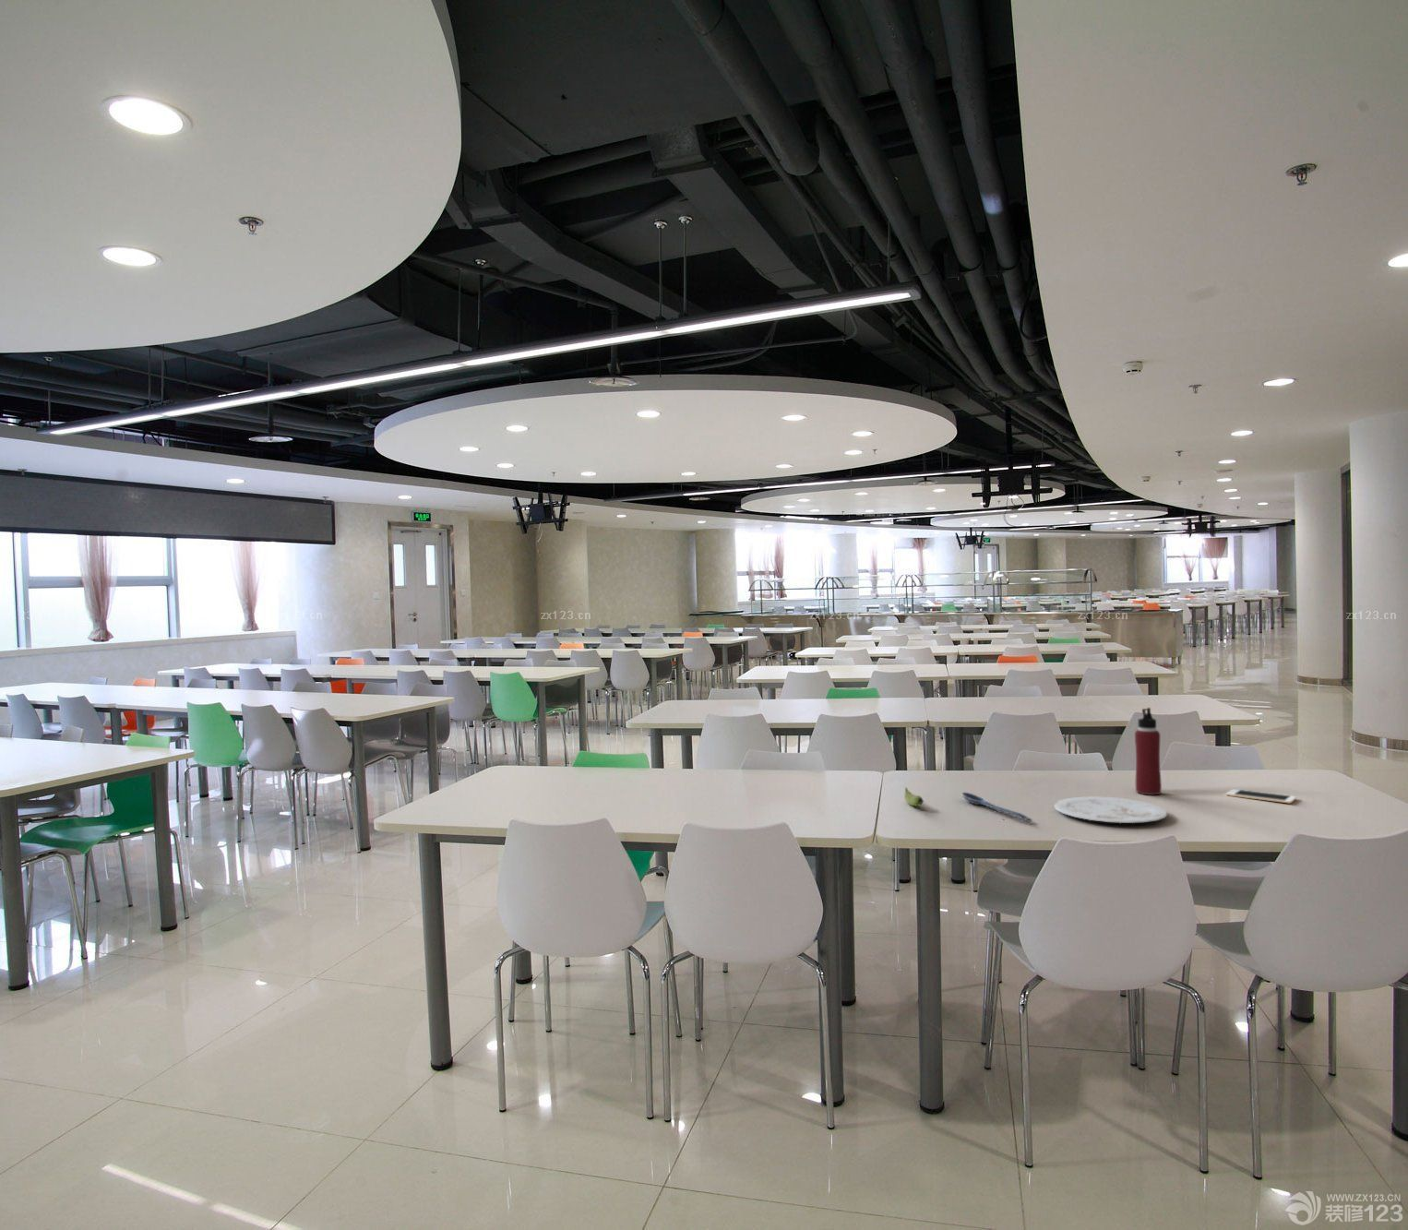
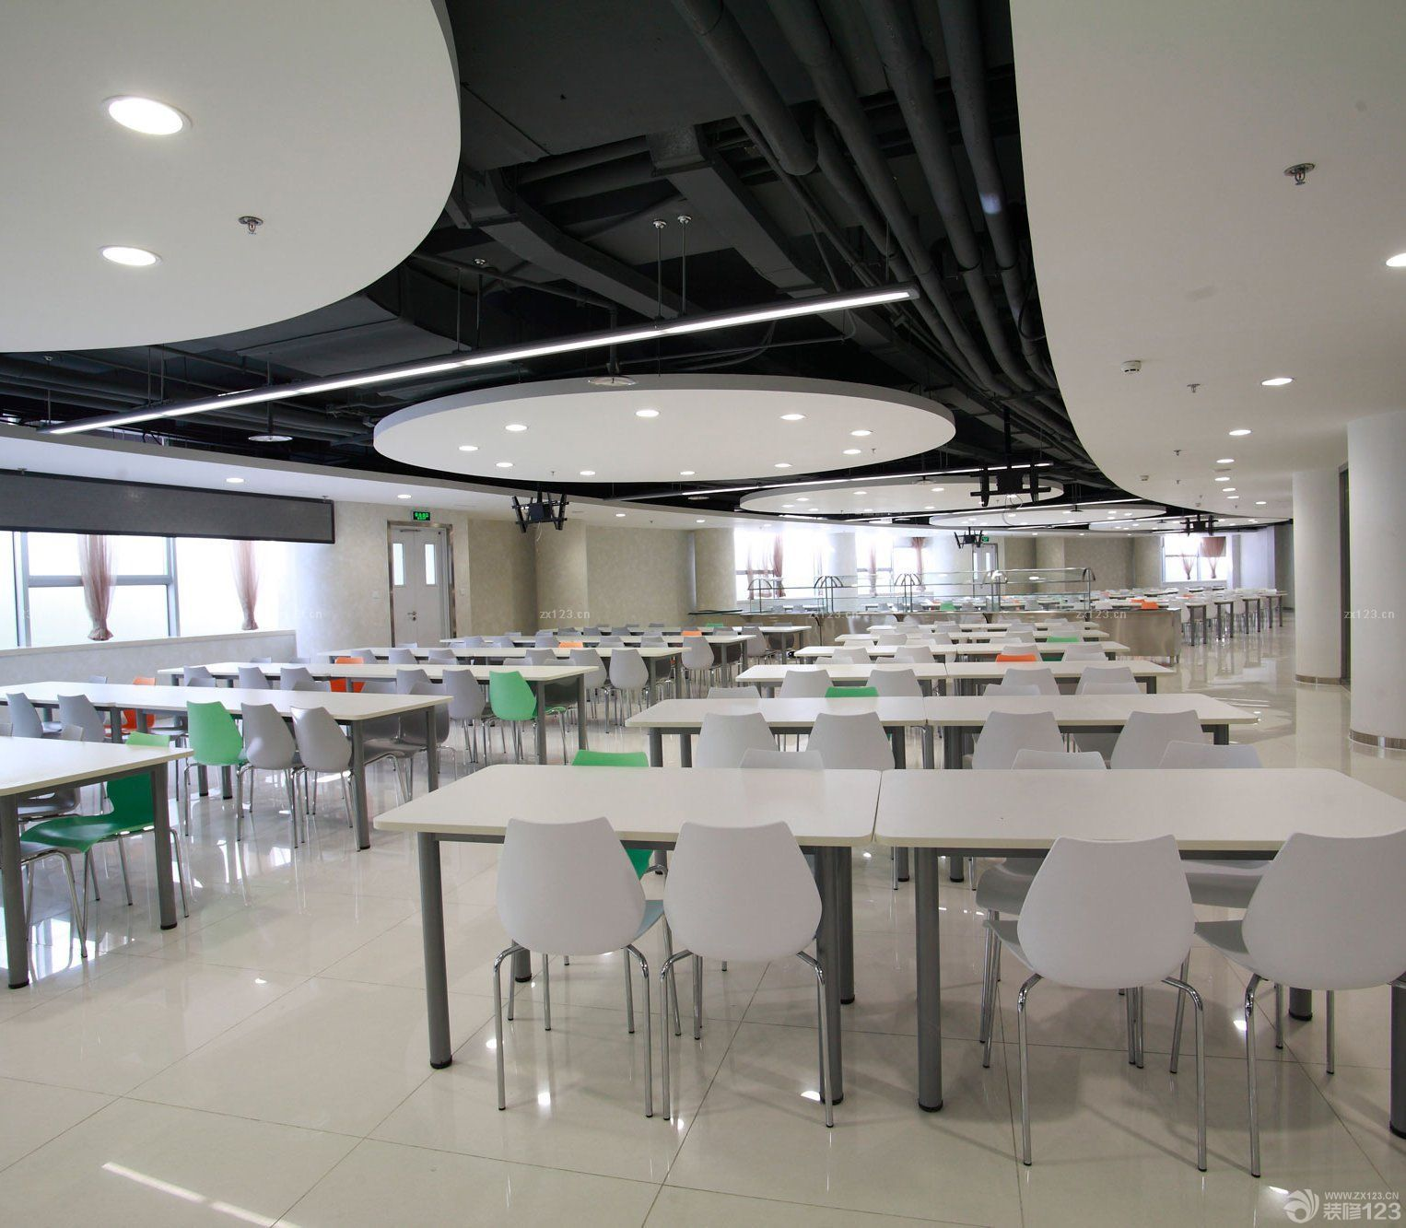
- plate [1054,795,1169,824]
- cell phone [1225,788,1298,805]
- spoon [960,792,1033,822]
- banana [903,786,924,807]
- water bottle [1134,707,1163,795]
